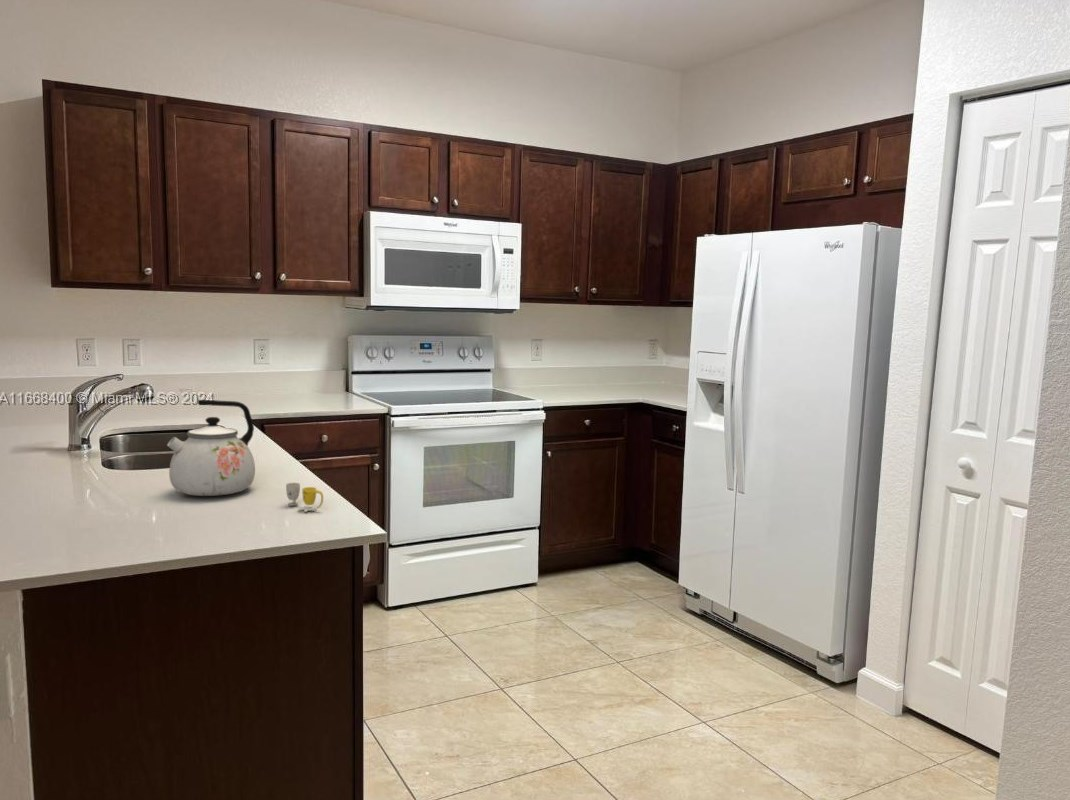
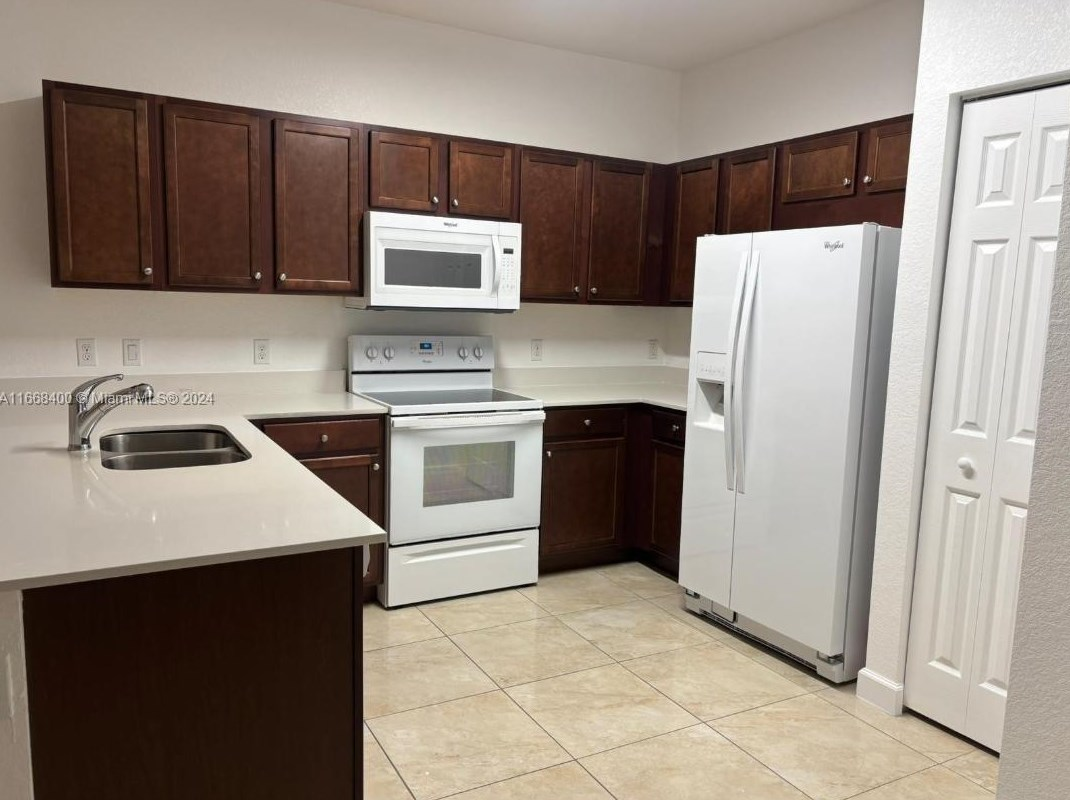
- kettle [166,399,256,497]
- mug [285,482,324,513]
